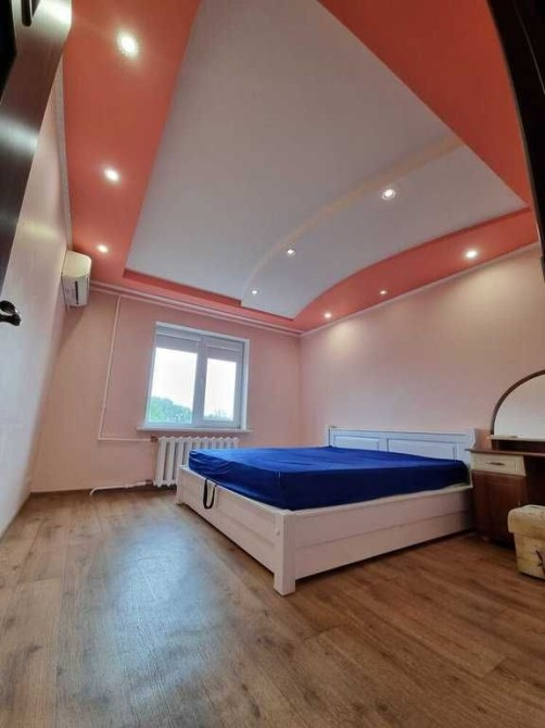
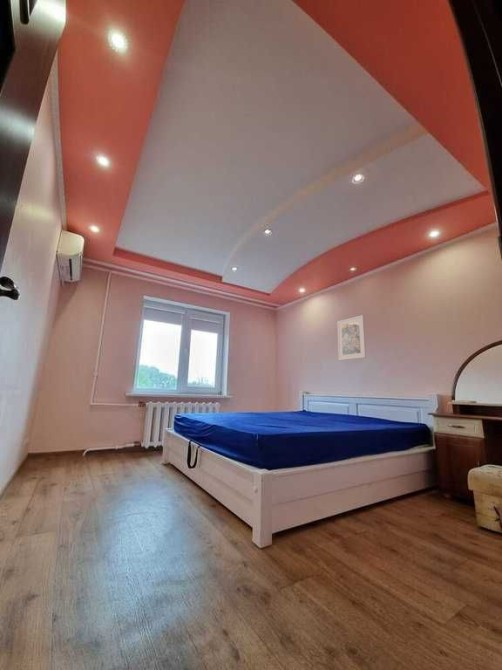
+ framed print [336,314,367,361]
